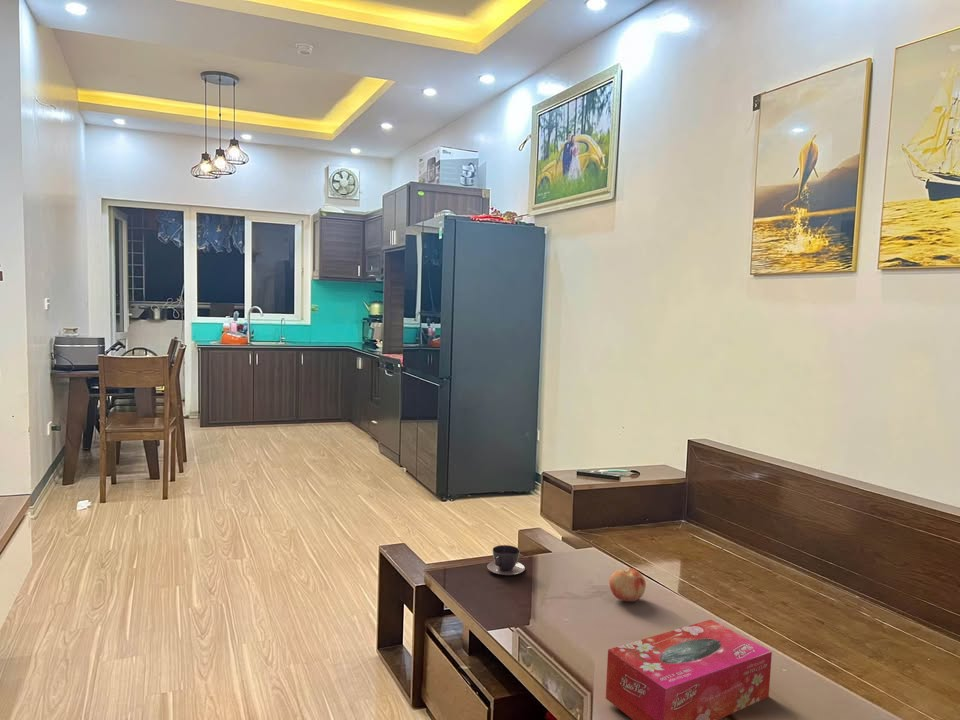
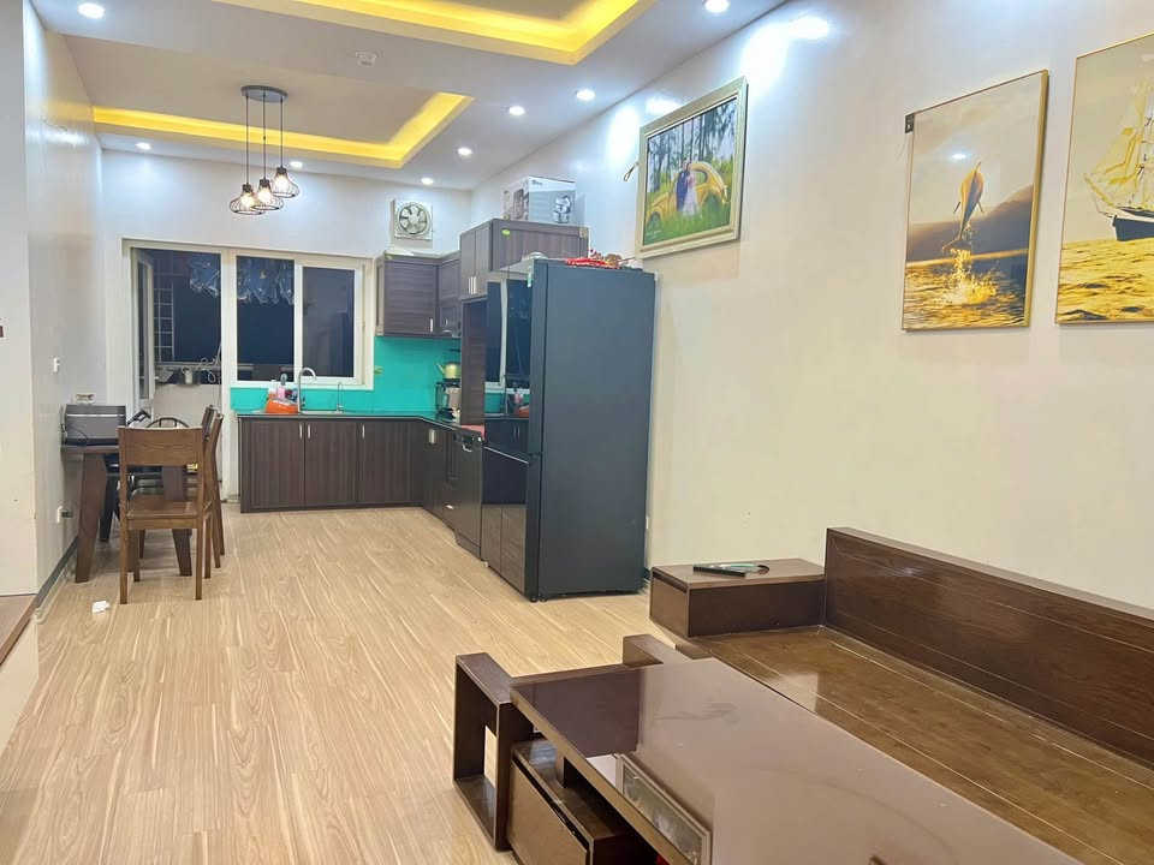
- tissue box [605,619,773,720]
- teacup [486,544,526,576]
- fruit [608,567,647,603]
